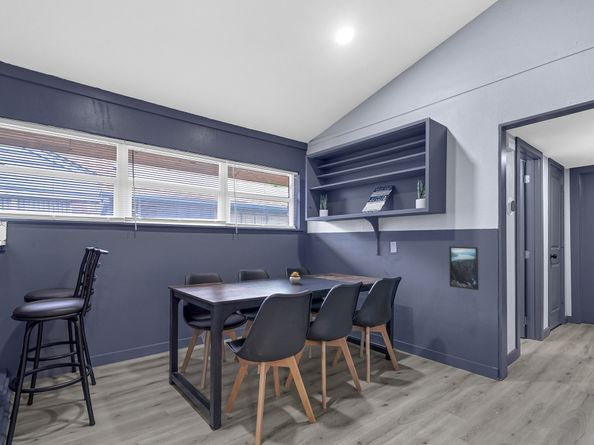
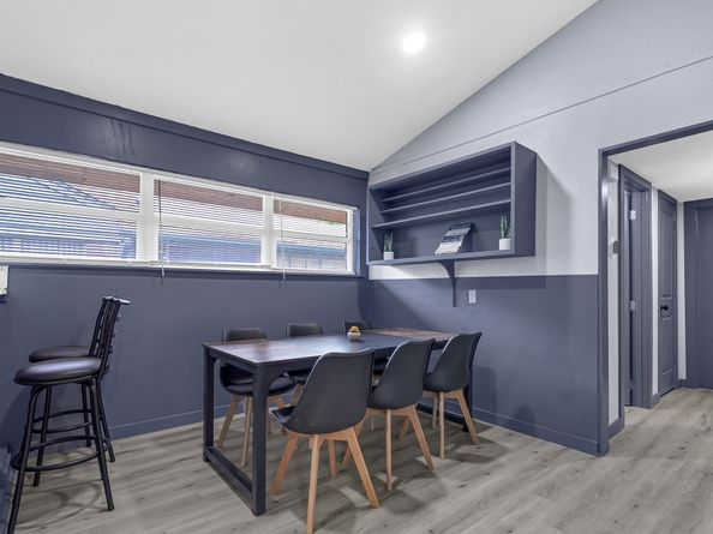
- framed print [448,245,480,291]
